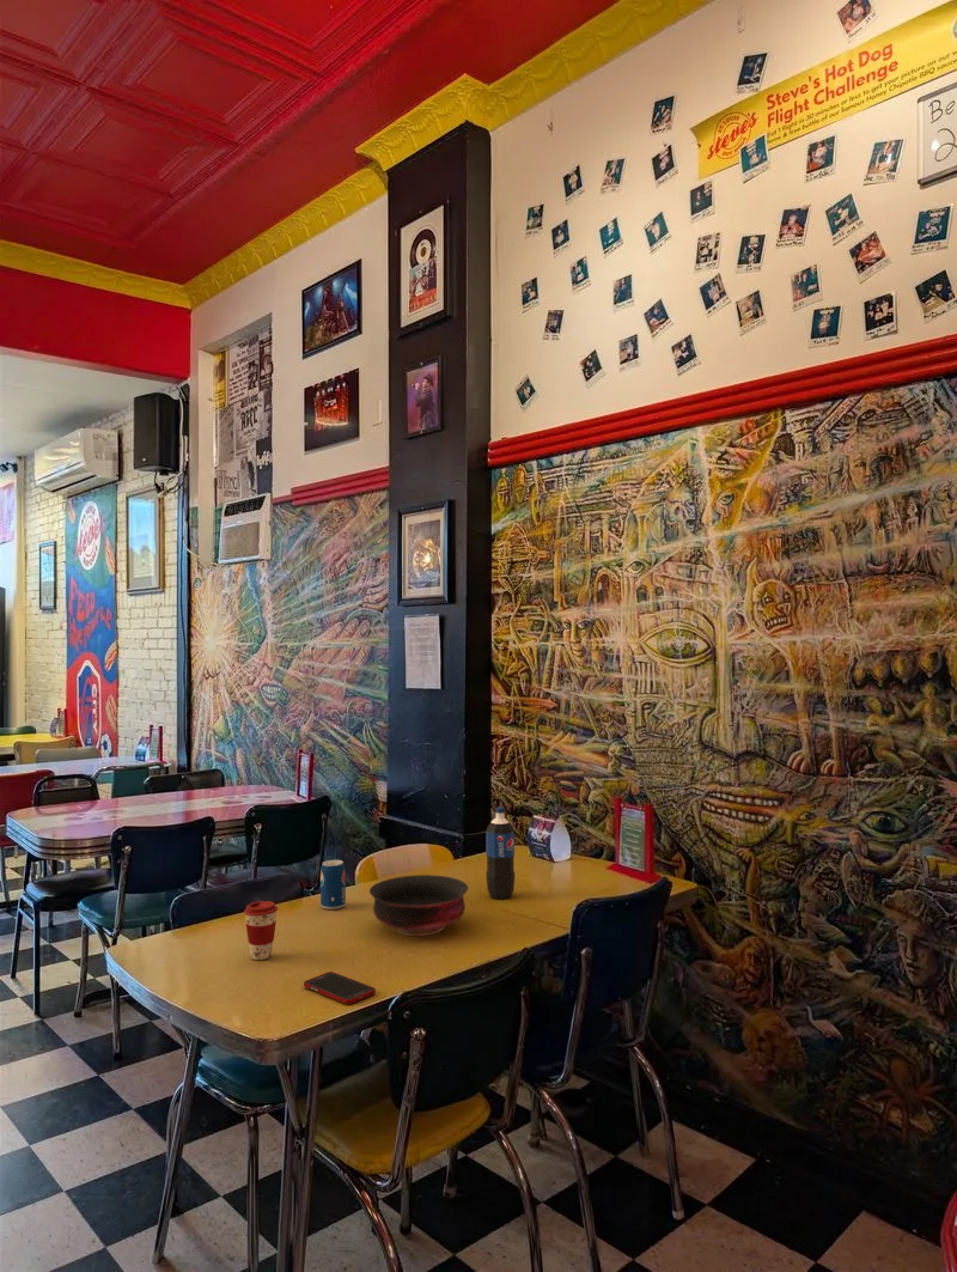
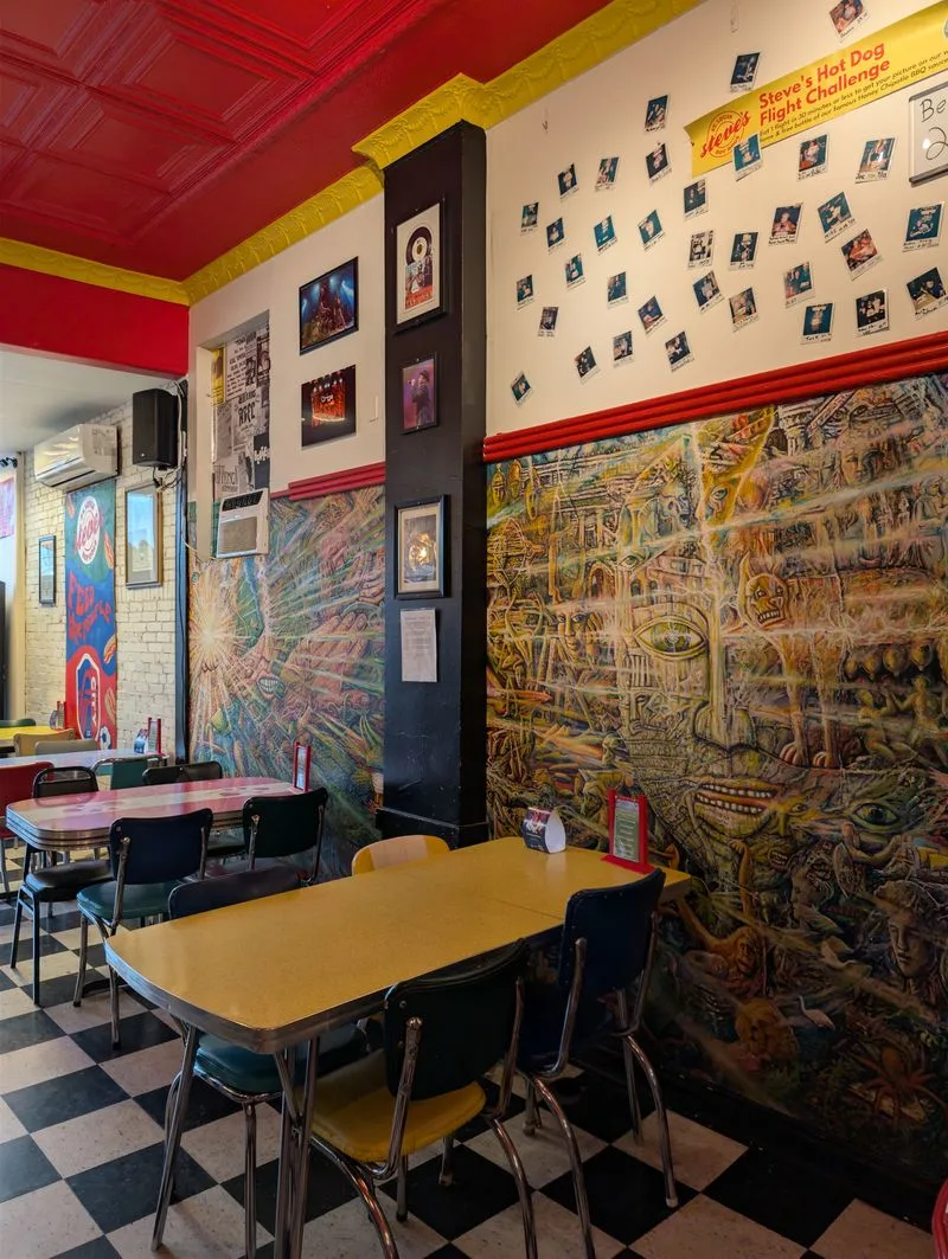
- coffee cup [243,900,279,961]
- pop [484,805,516,900]
- bowl [368,874,469,937]
- cell phone [303,970,377,1005]
- beverage can [319,859,347,911]
